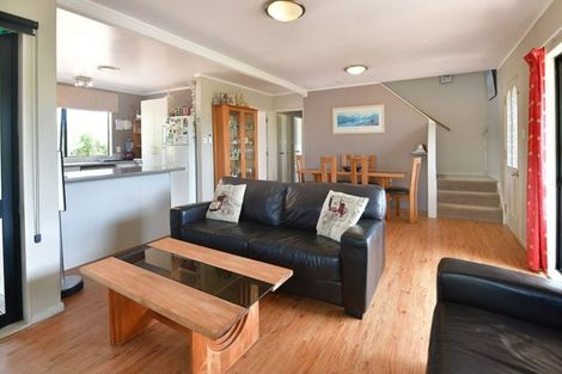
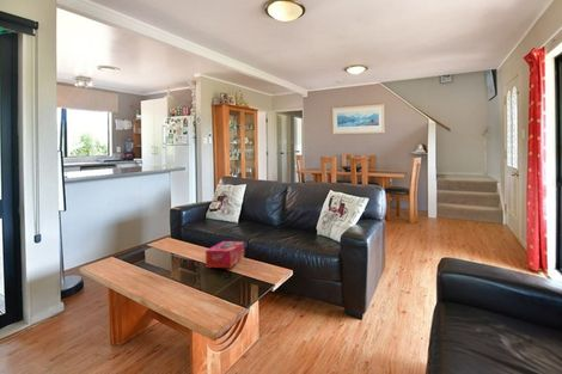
+ tissue box [204,240,245,269]
